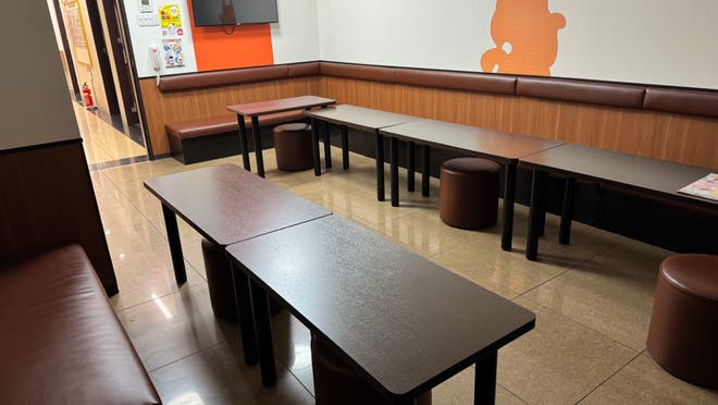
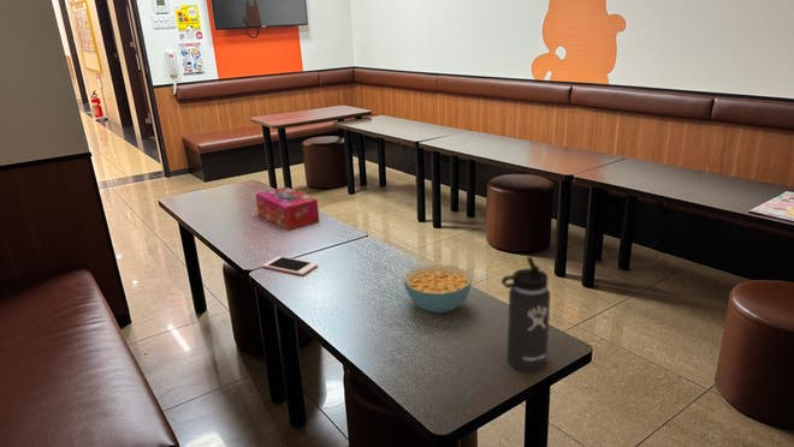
+ cell phone [262,255,319,276]
+ tissue box [255,186,320,232]
+ thermos bottle [500,256,552,372]
+ cereal bowl [403,263,473,314]
